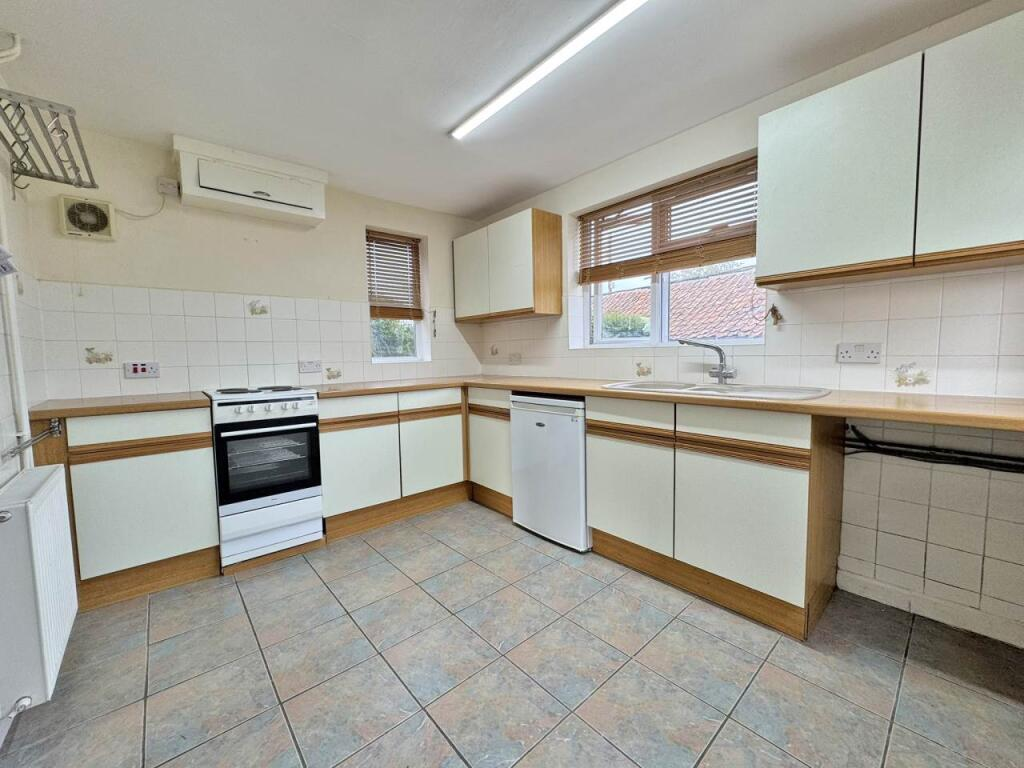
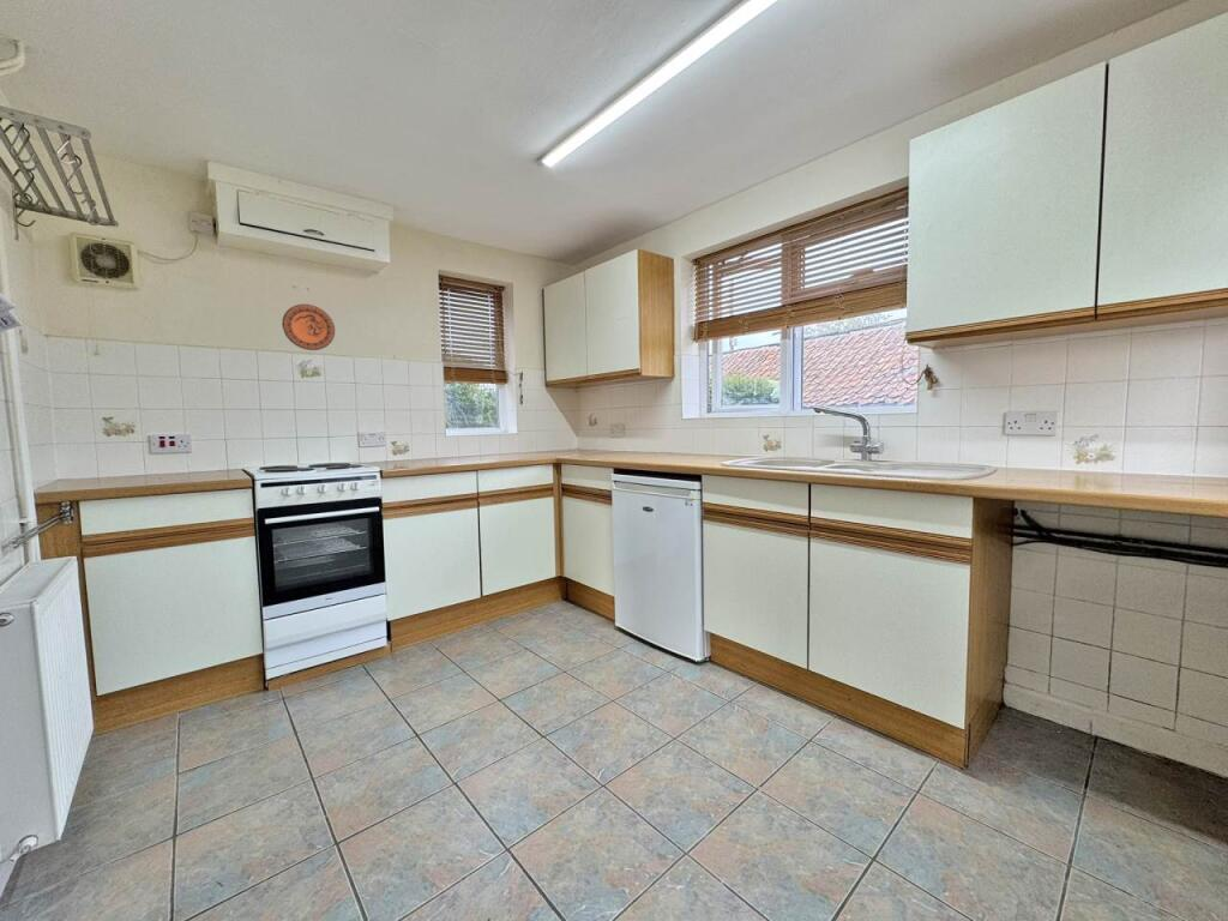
+ decorative plate [281,303,336,351]
